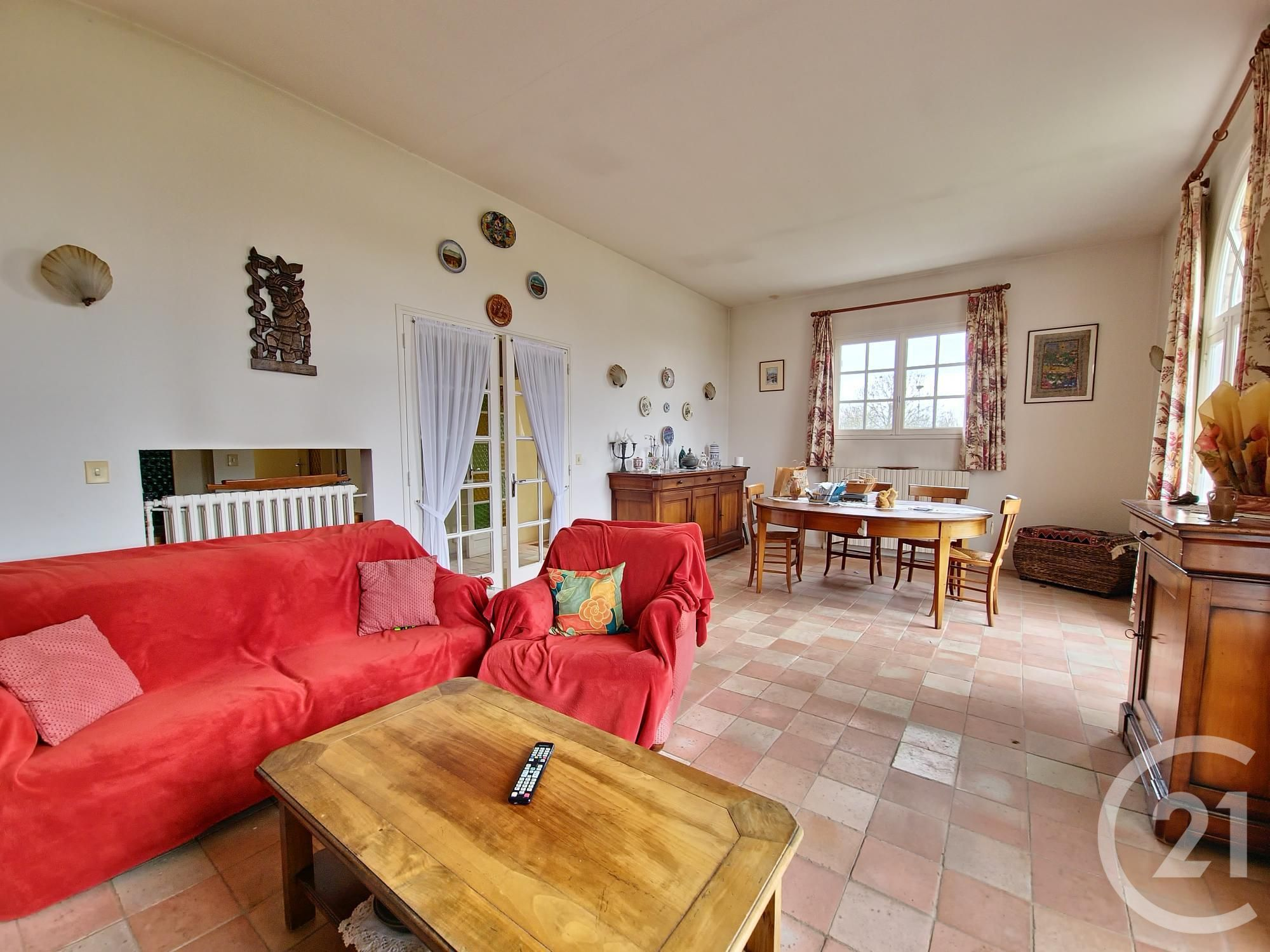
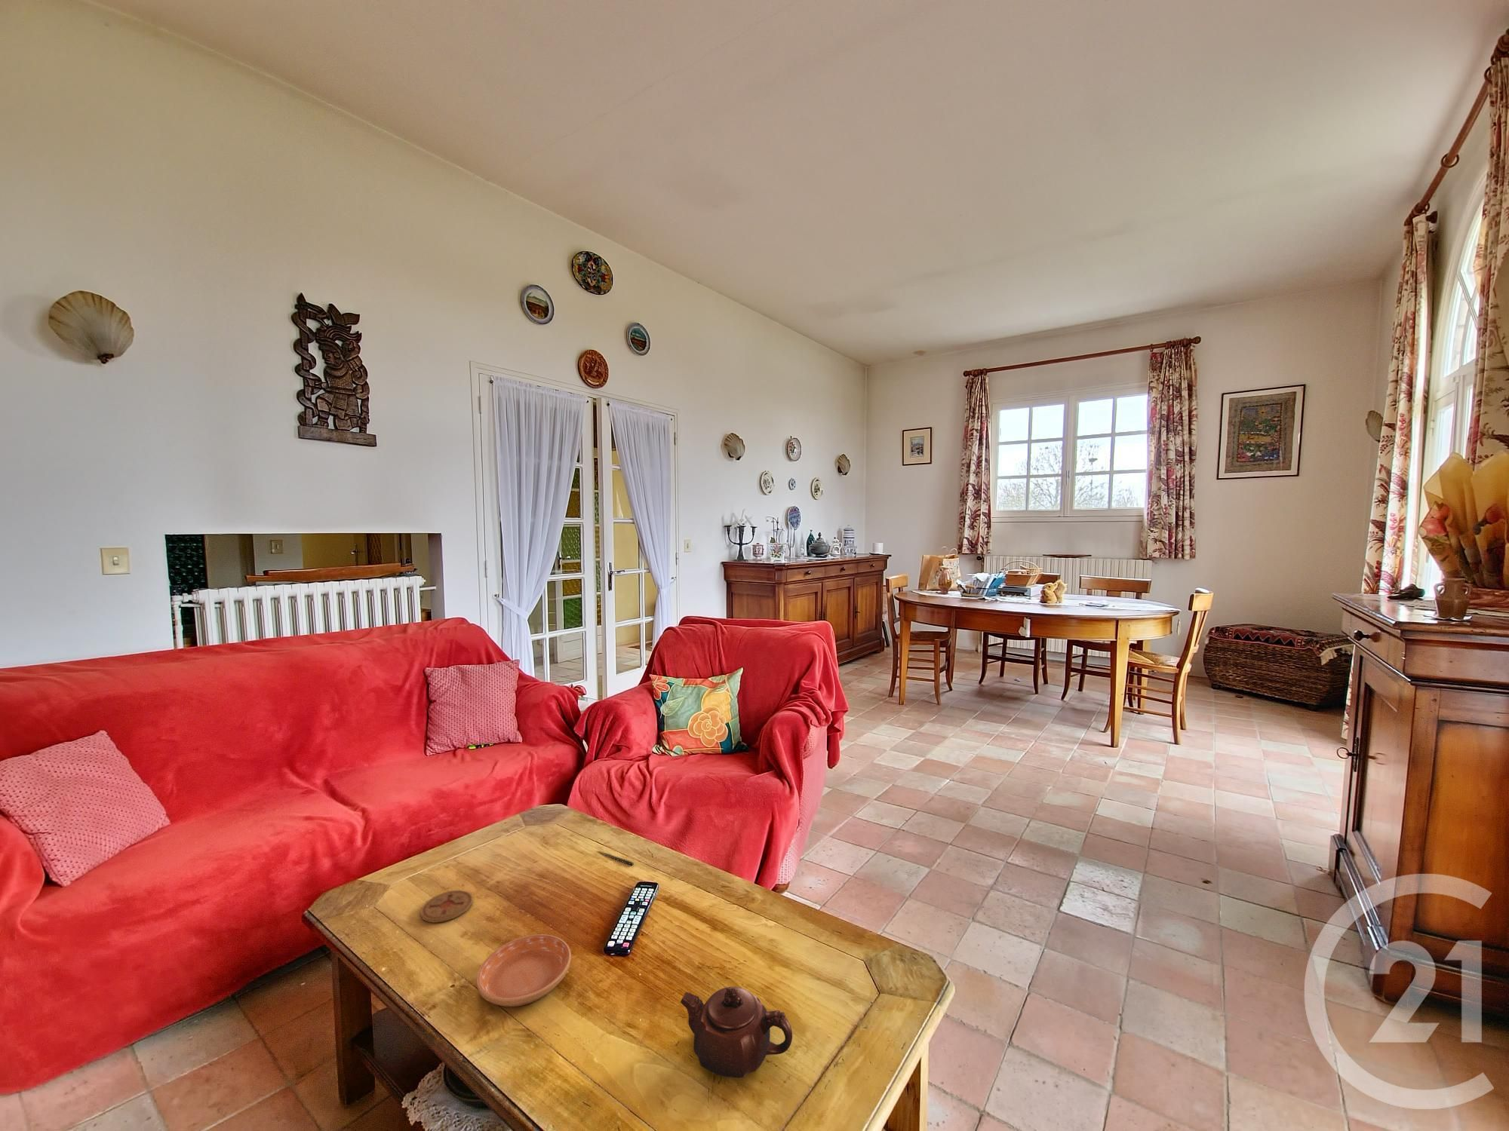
+ pen [596,851,634,866]
+ teapot [681,986,793,1079]
+ saucer [475,934,572,1007]
+ coaster [419,890,473,923]
